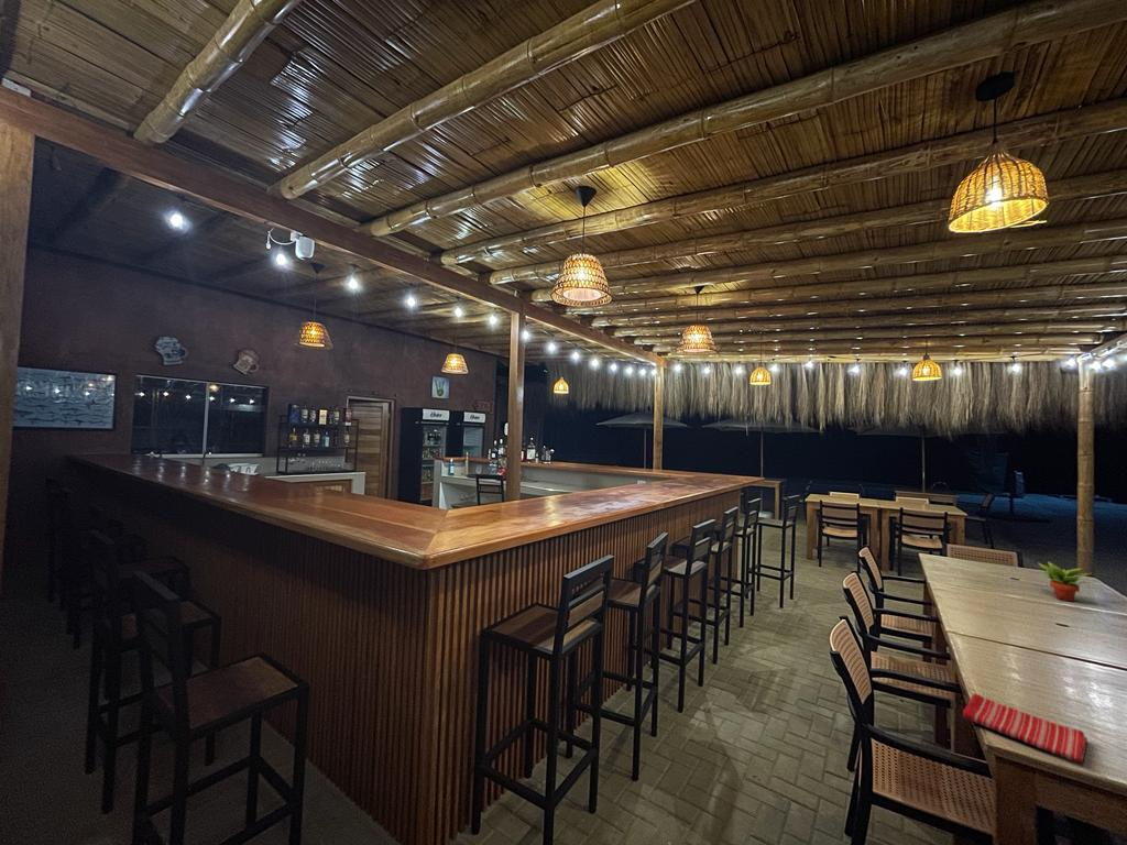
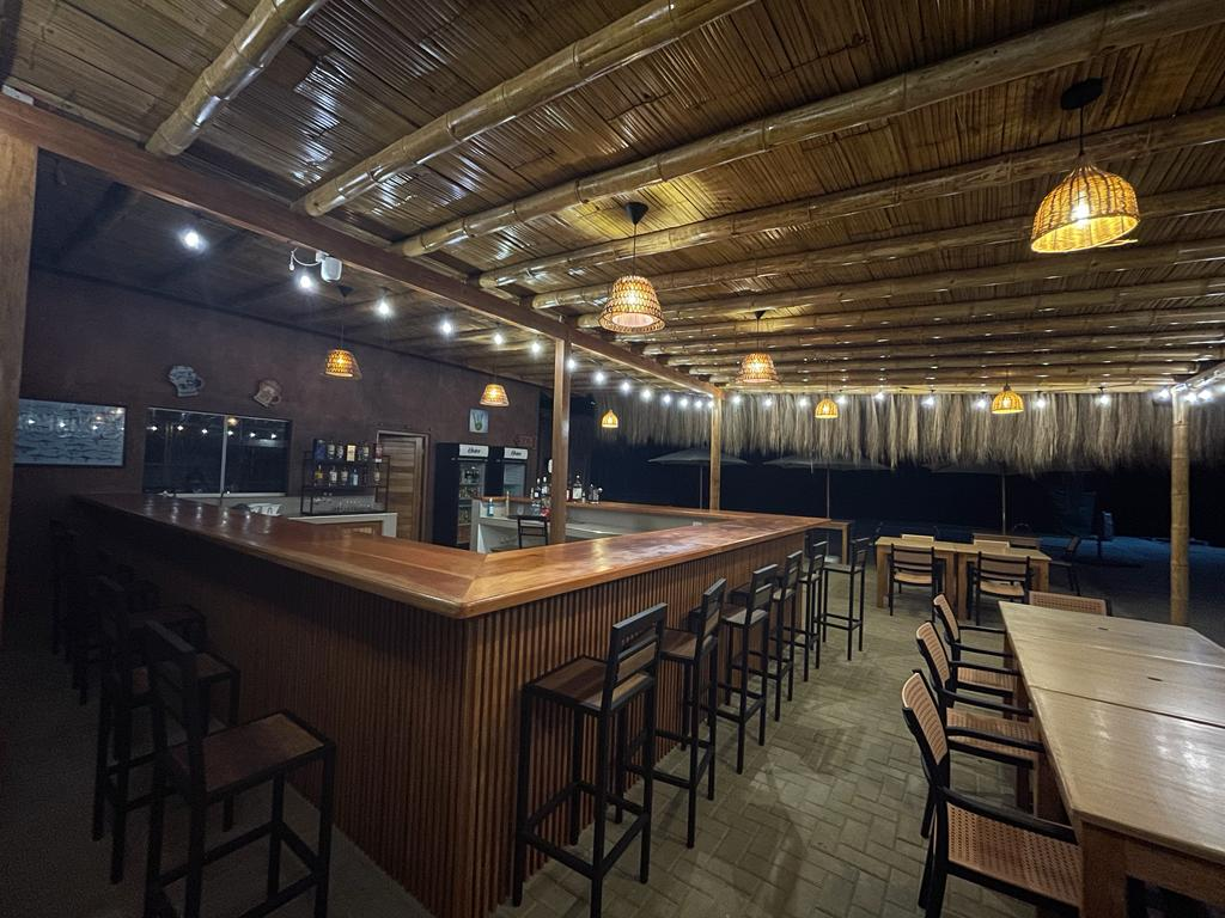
- succulent plant [1037,560,1096,602]
- dish towel [962,692,1088,764]
